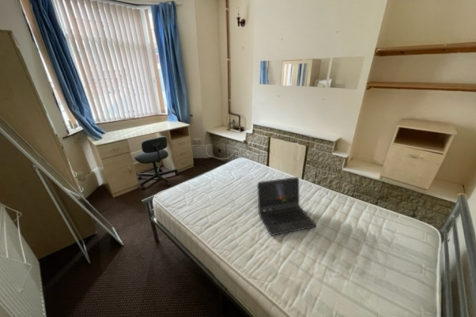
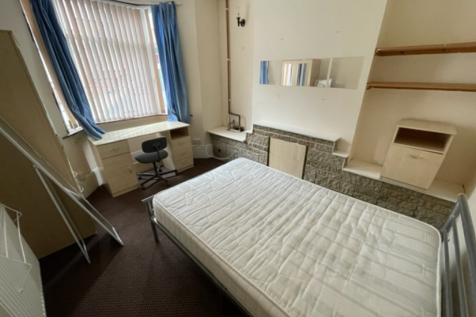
- laptop computer [256,176,317,236]
